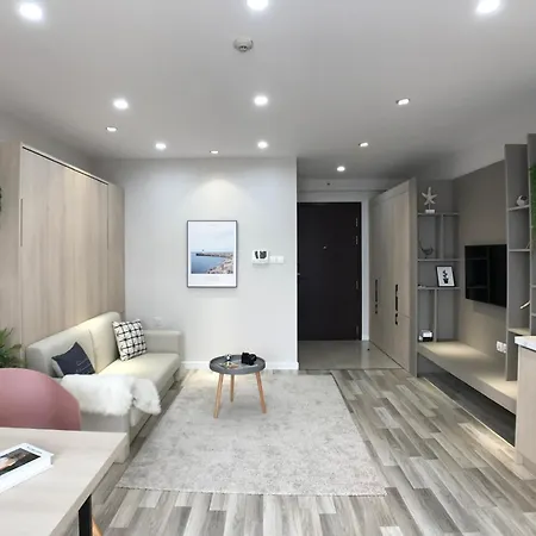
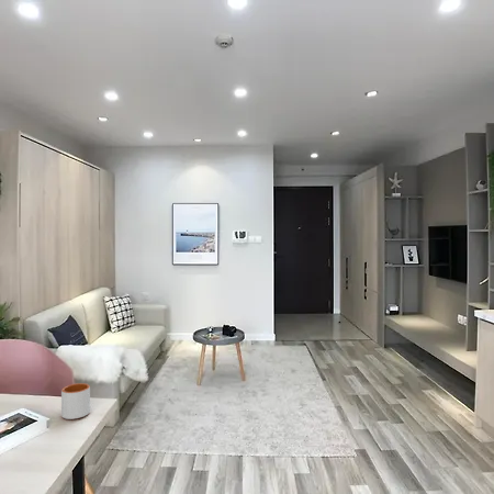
+ mug [60,382,91,420]
